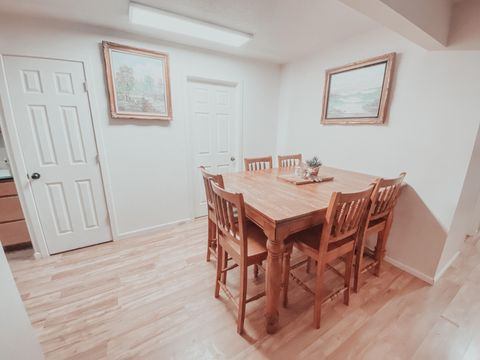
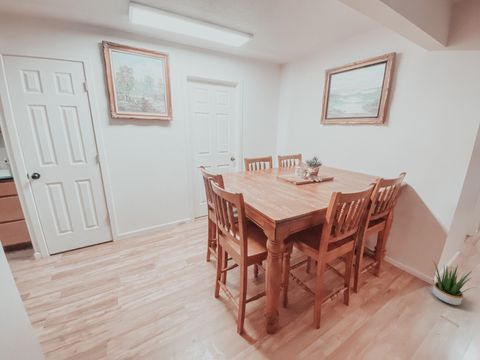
+ potted plant [432,261,477,306]
